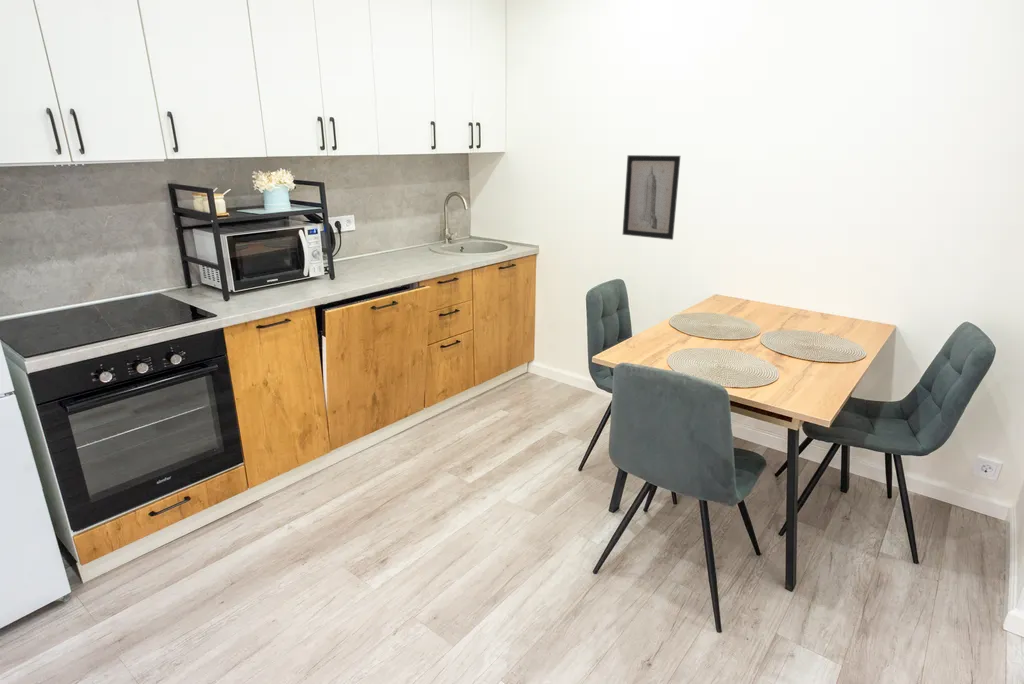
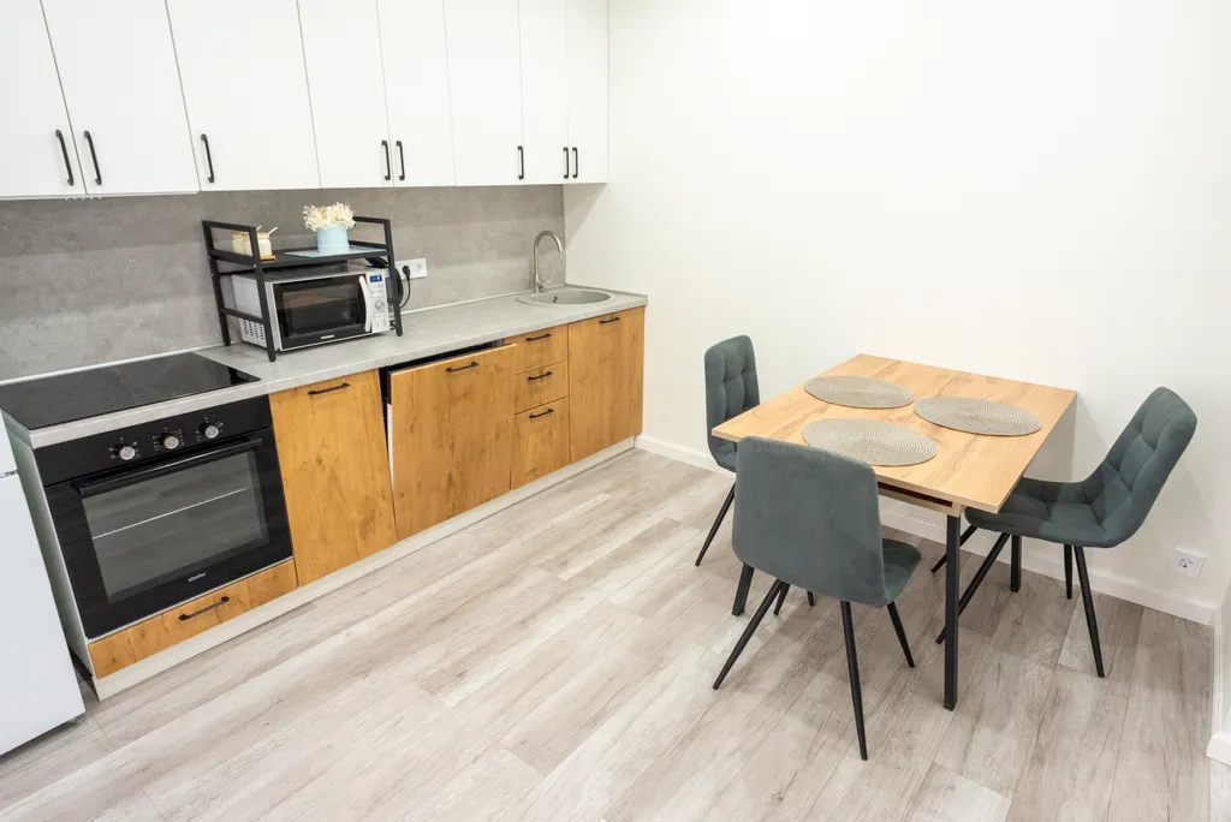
- wall art [622,154,681,241]
